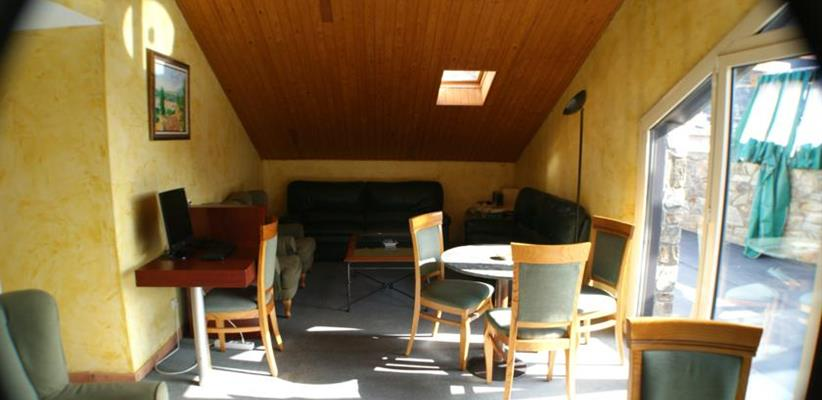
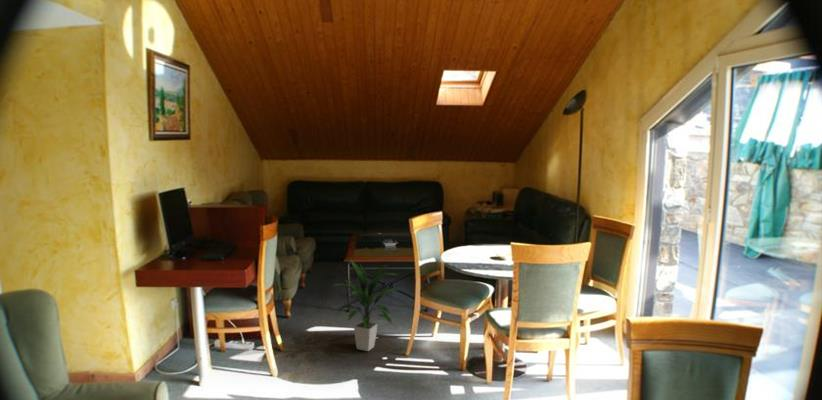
+ indoor plant [333,259,400,352]
